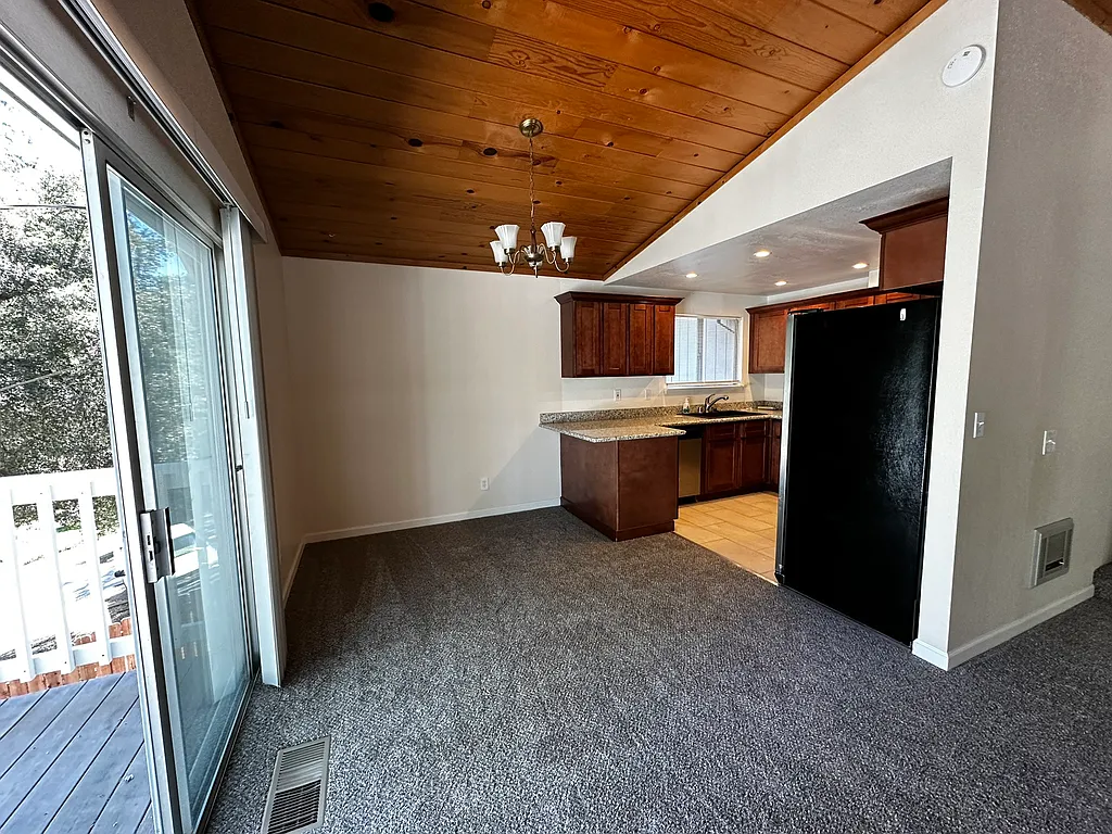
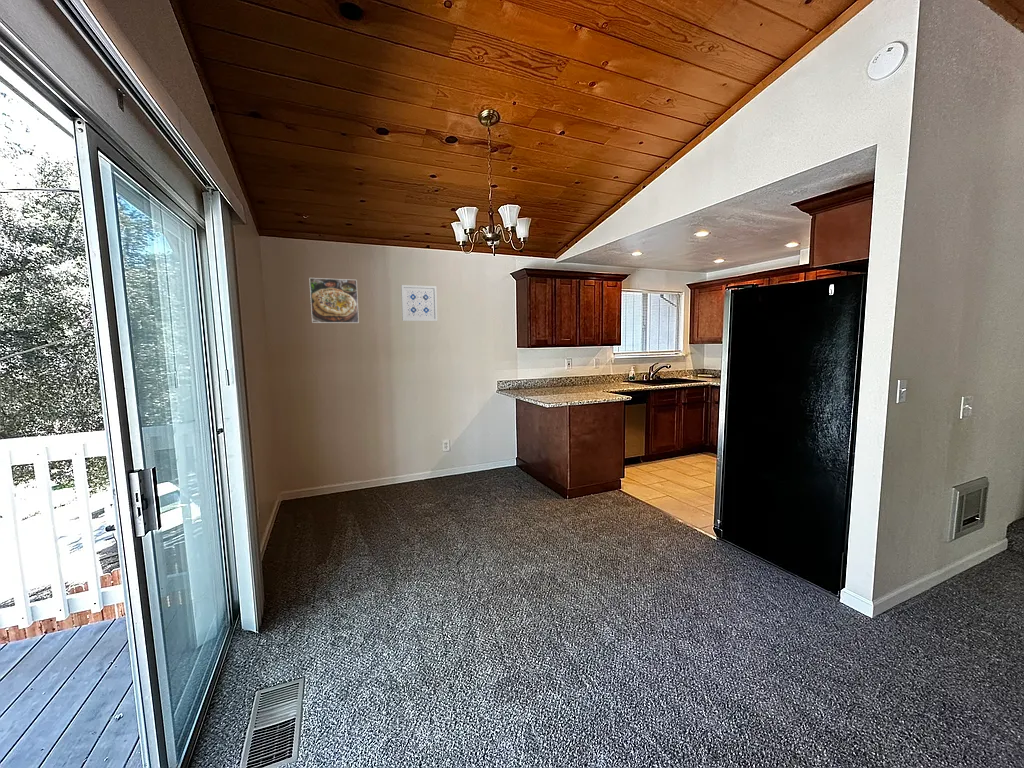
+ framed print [308,277,360,324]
+ wall art [400,284,438,322]
